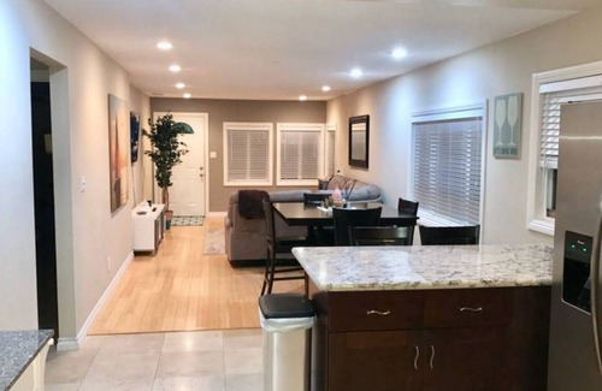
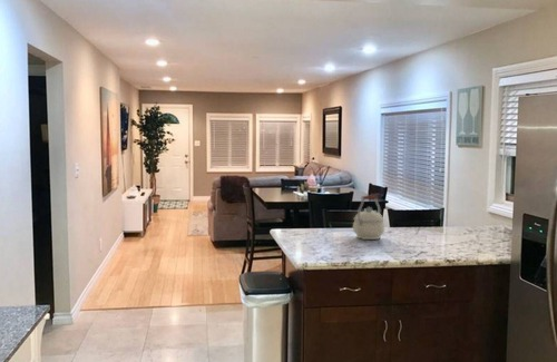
+ kettle [352,193,385,241]
